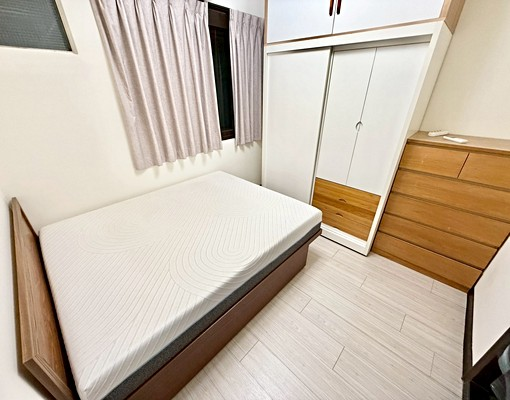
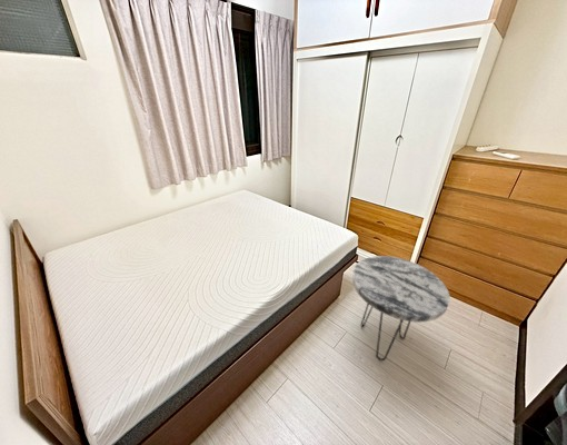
+ side table [351,255,451,362]
